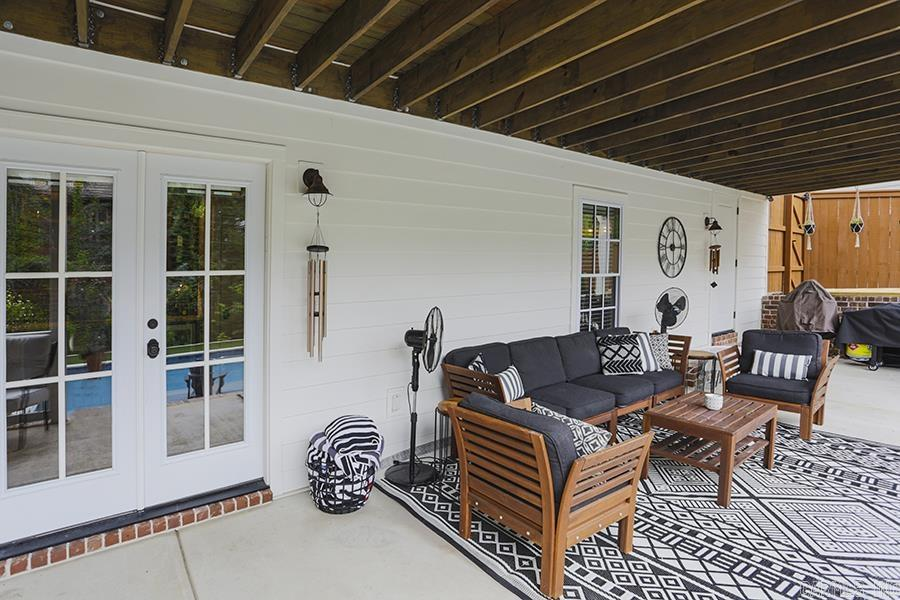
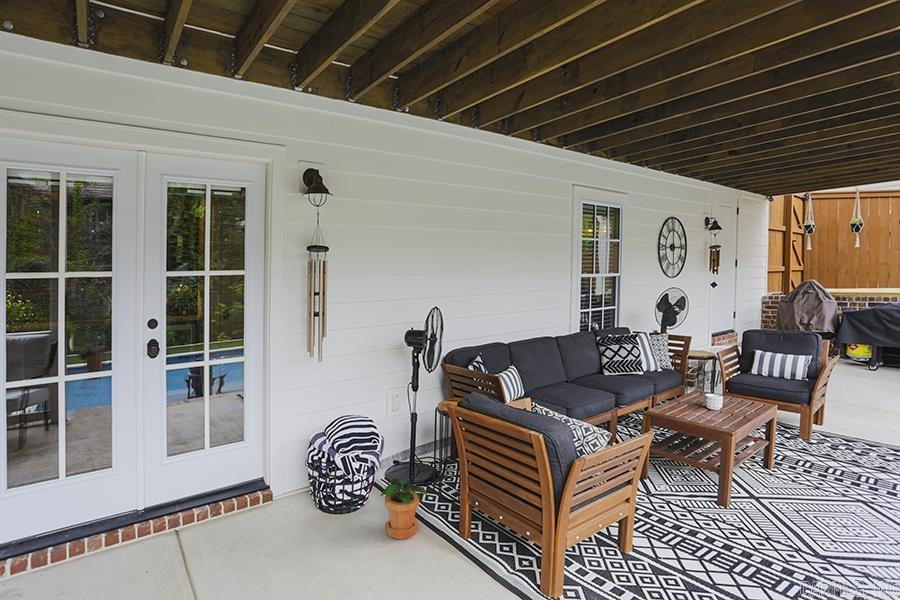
+ potted plant [380,477,428,540]
